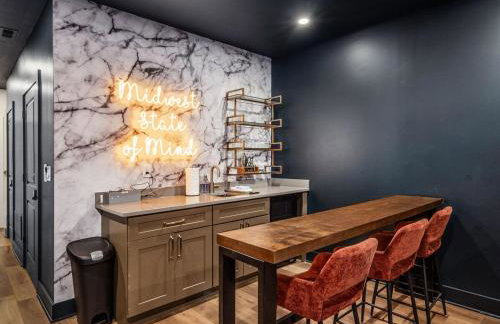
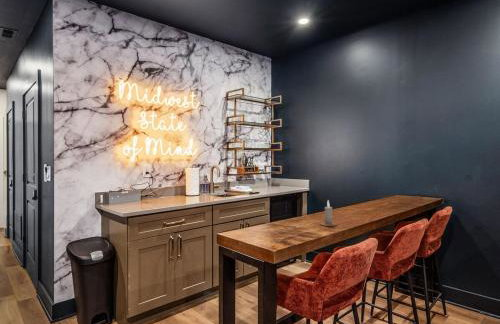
+ candle [319,200,338,227]
